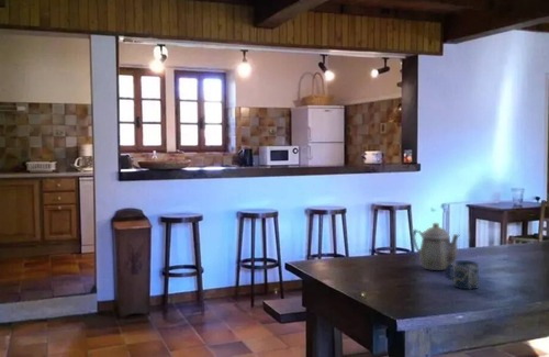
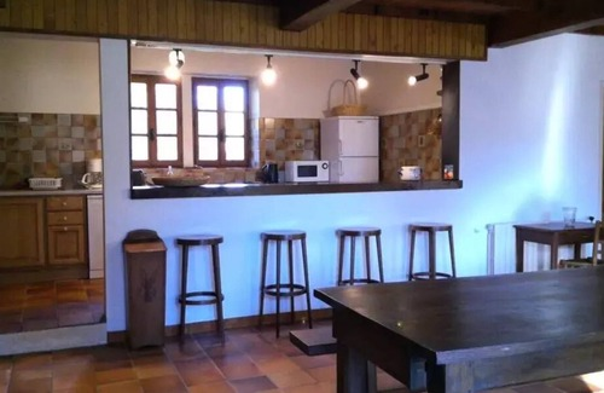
- teapot [412,222,461,271]
- cup [445,259,480,290]
